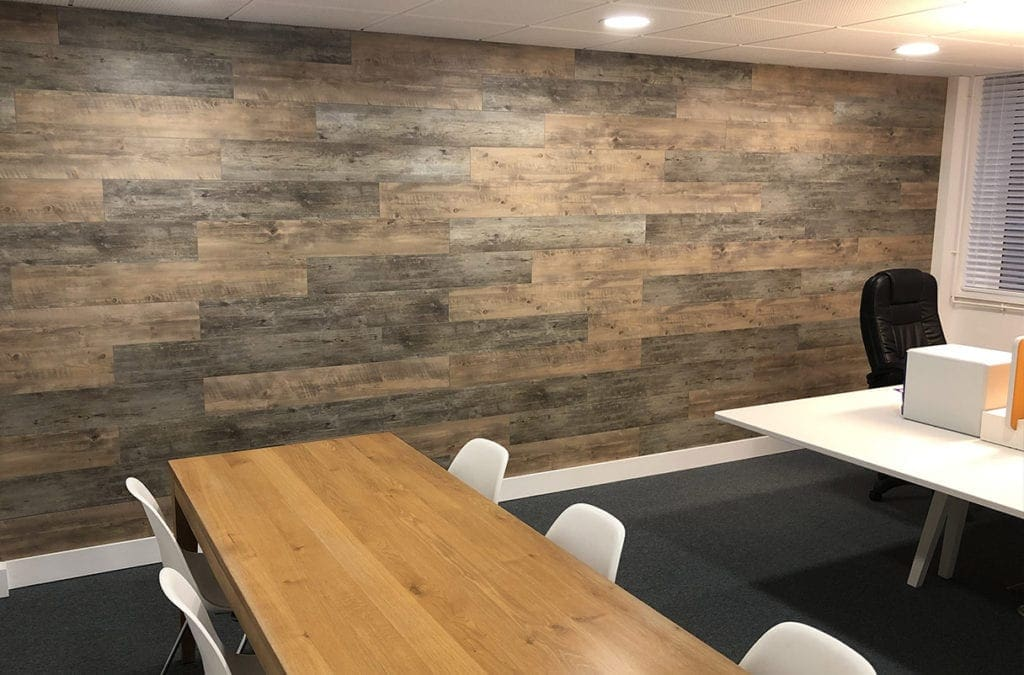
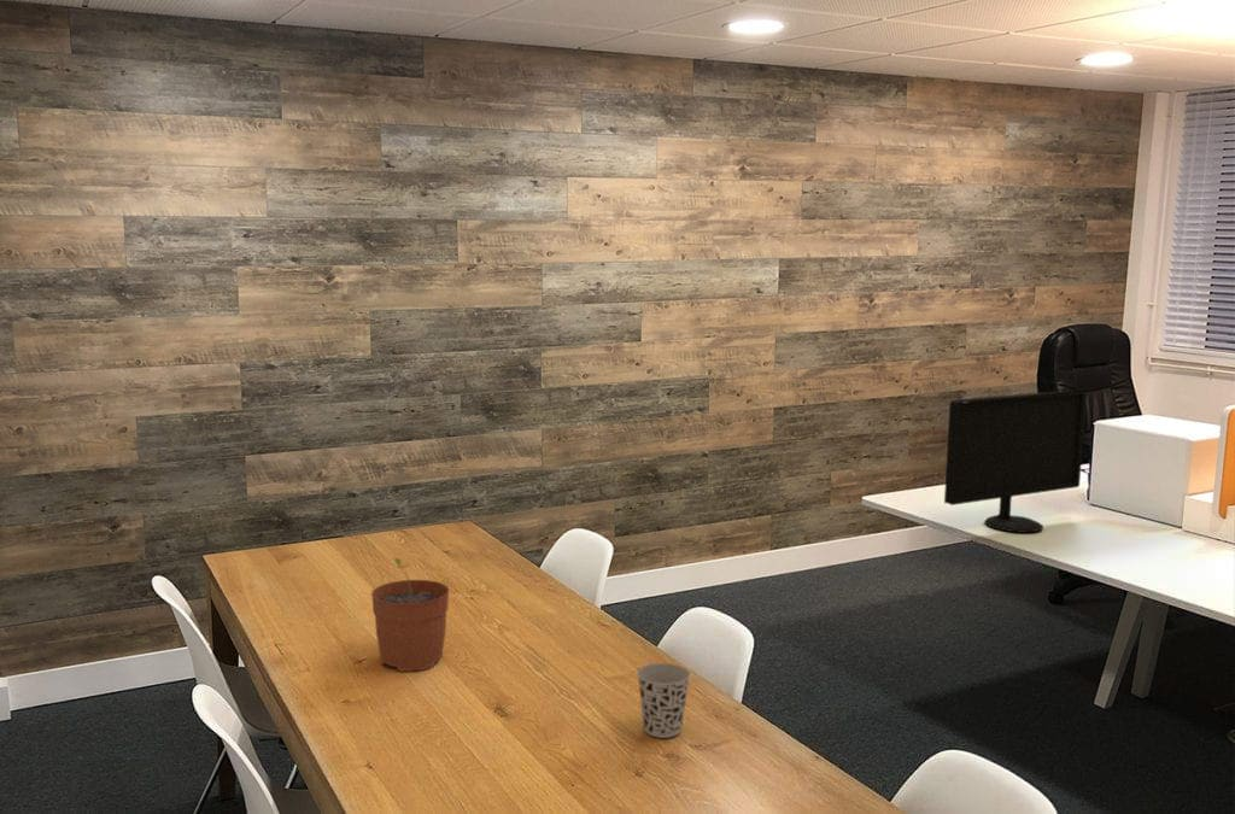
+ plant pot [370,557,451,673]
+ computer monitor [943,388,1088,534]
+ cup [636,662,691,739]
